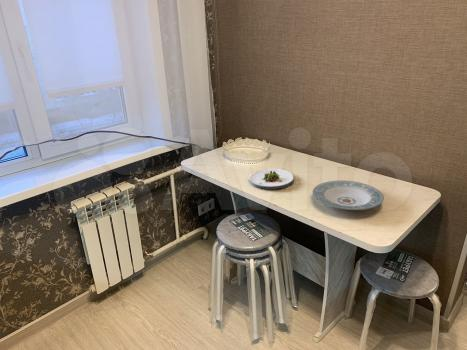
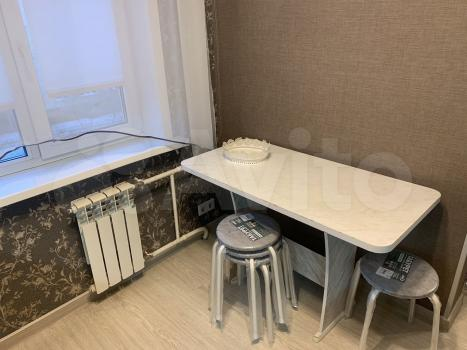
- salad plate [248,168,295,190]
- plate [312,180,385,211]
